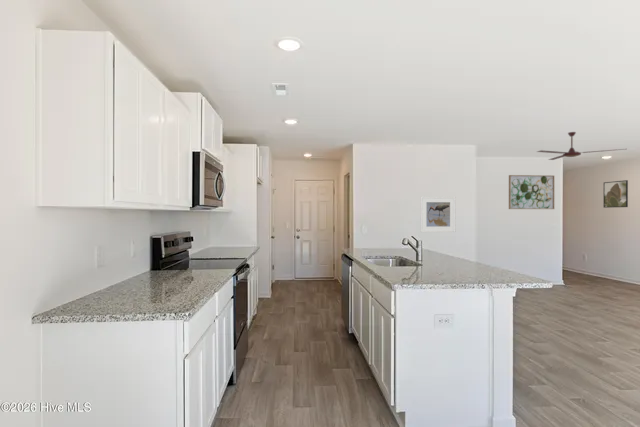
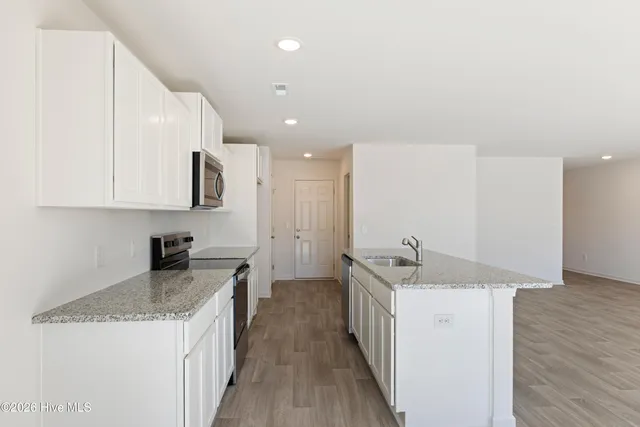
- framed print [603,179,629,209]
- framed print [420,196,457,233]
- wall art [508,174,555,210]
- ceiling fan [536,131,626,161]
